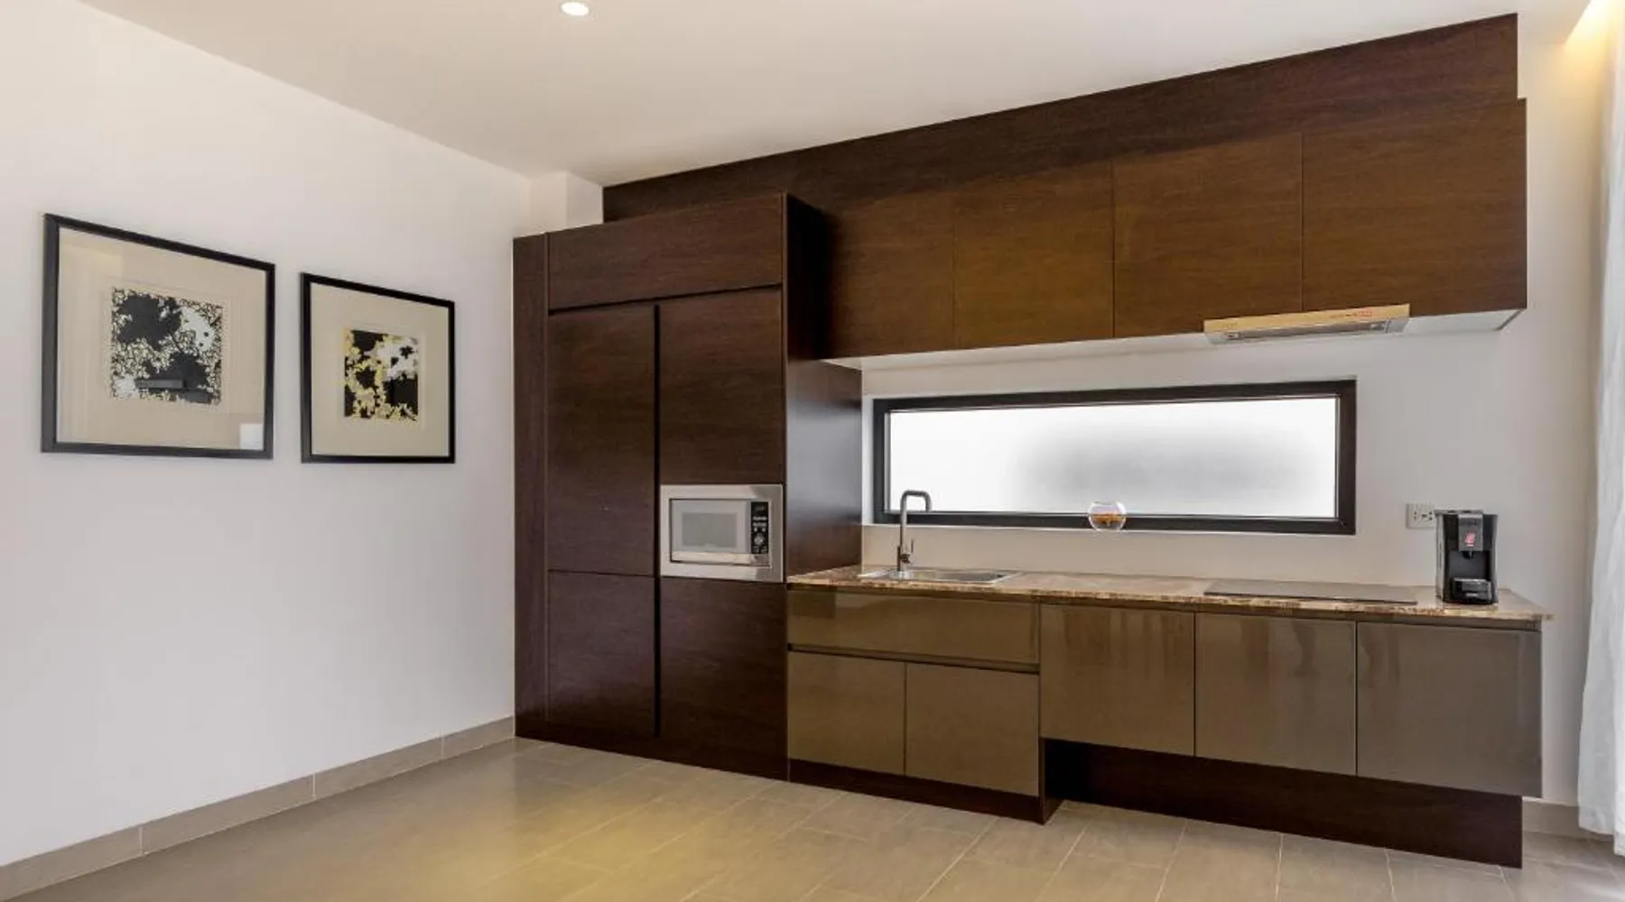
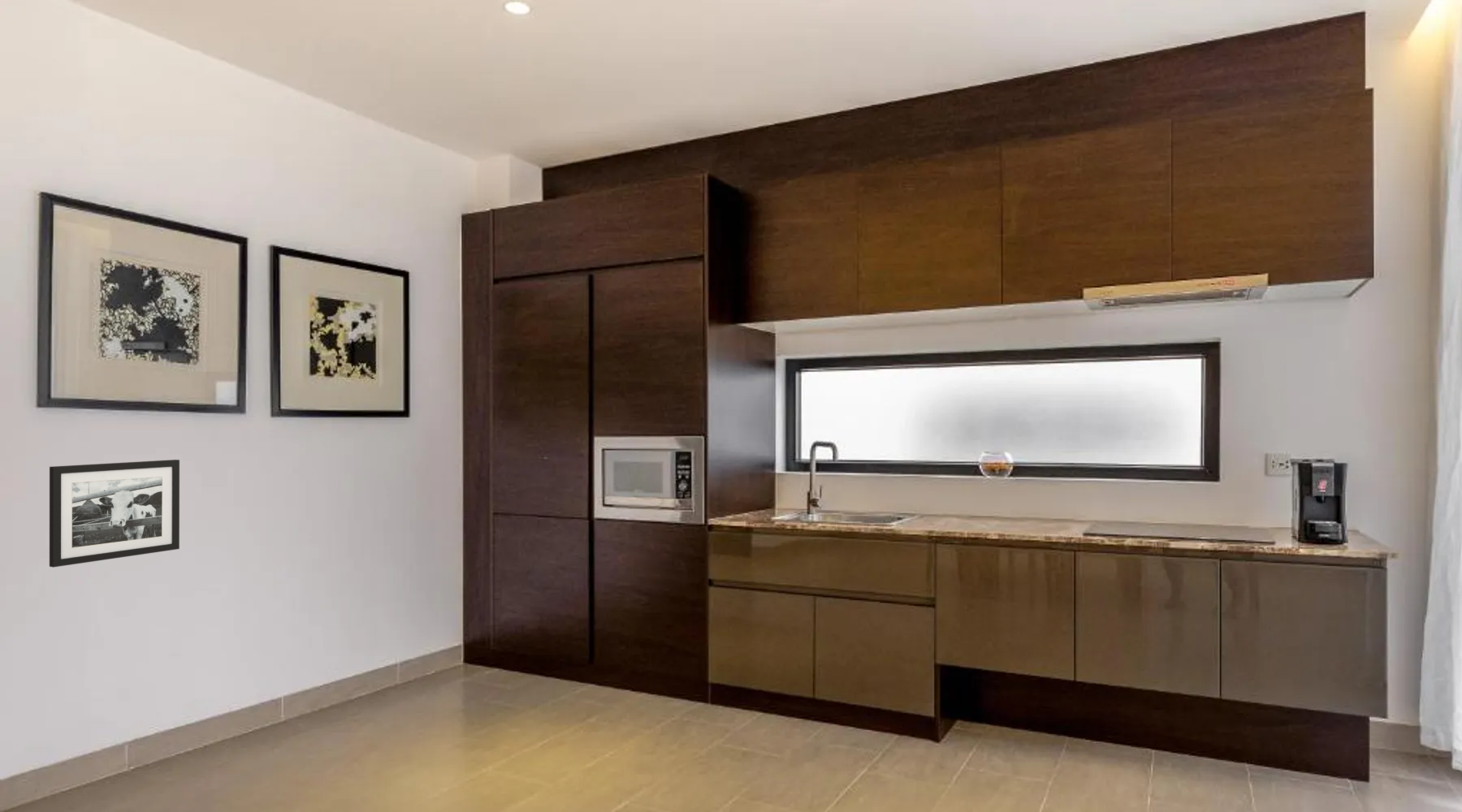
+ picture frame [49,459,180,568]
